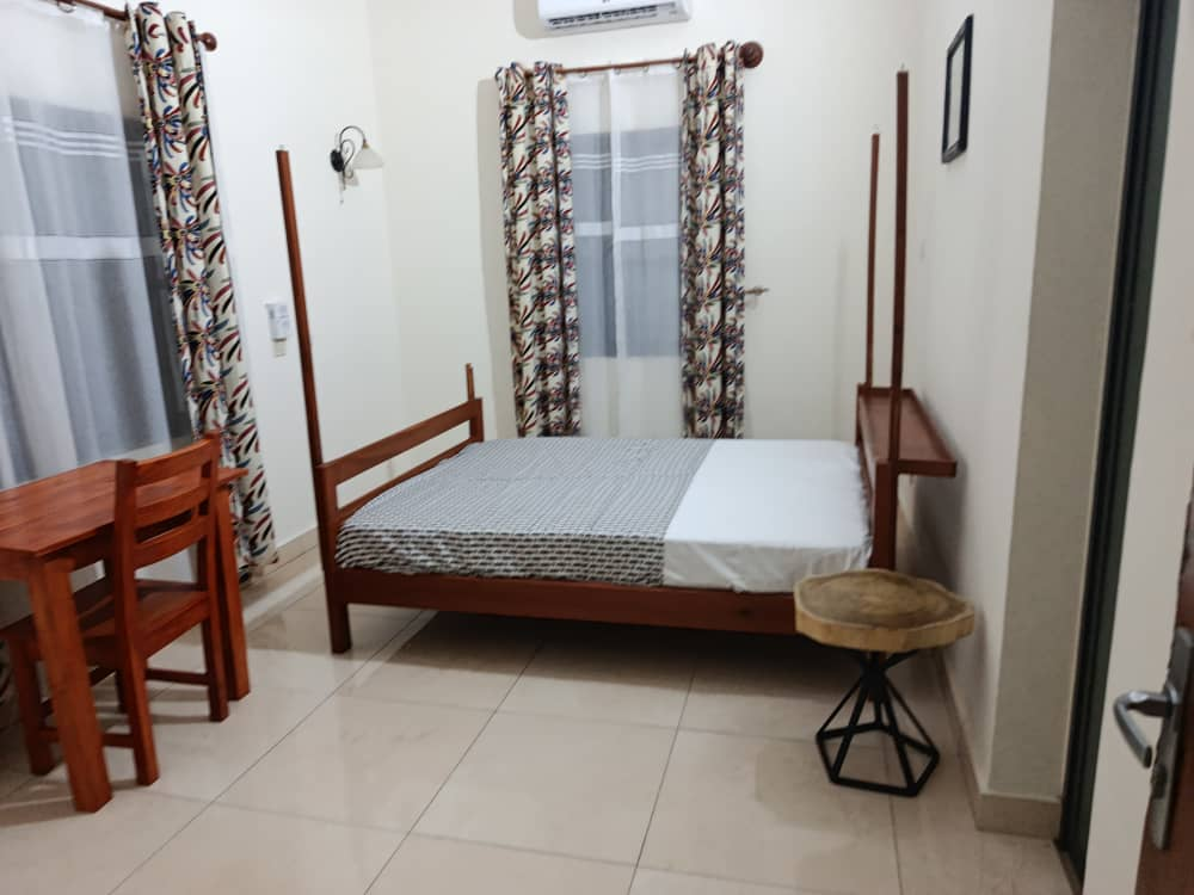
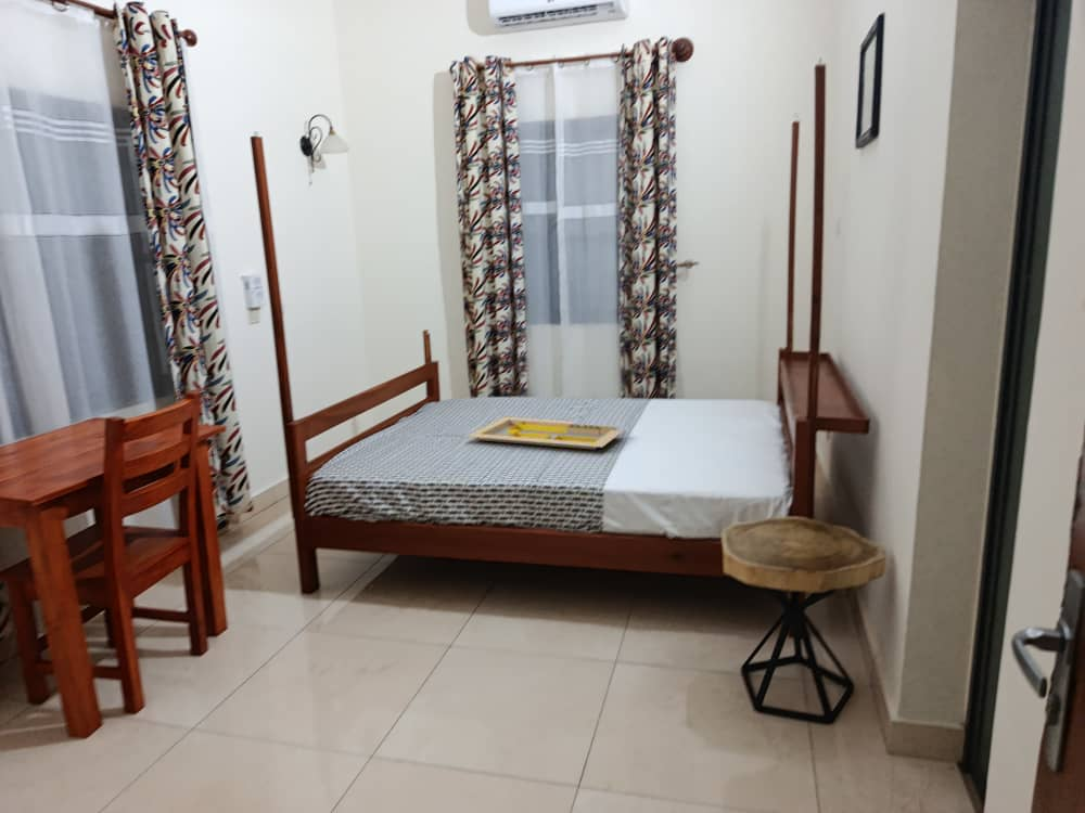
+ serving tray [465,416,624,451]
